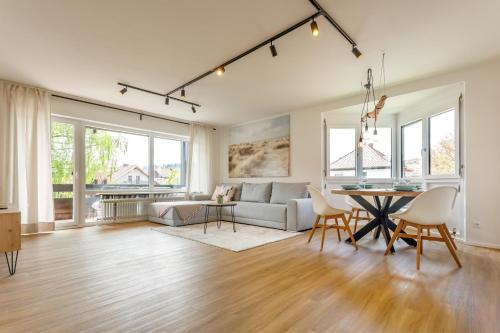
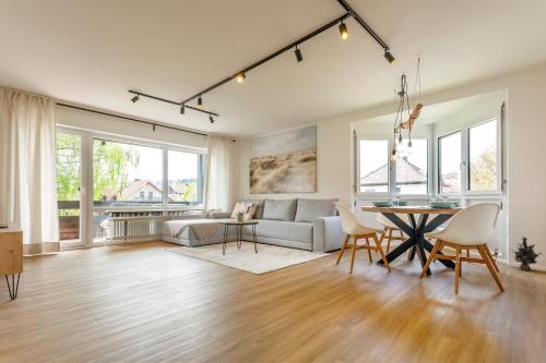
+ decorative plant [511,237,544,271]
